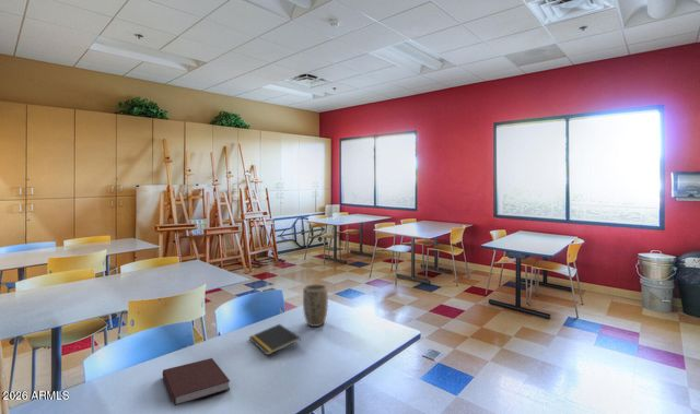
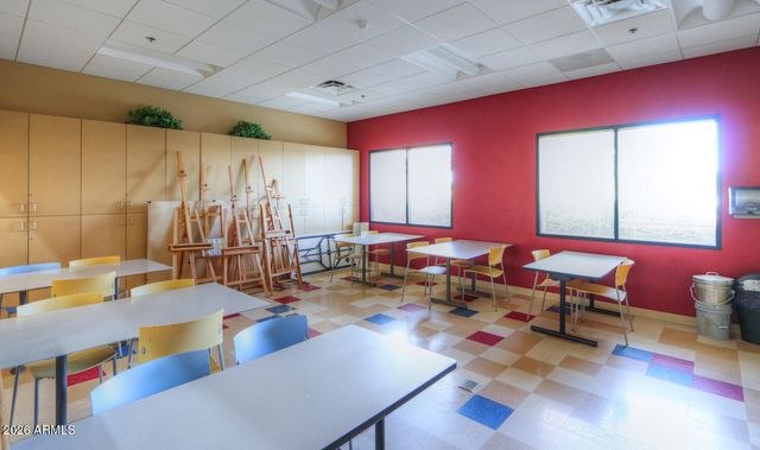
- notepad [248,323,302,356]
- notebook [162,357,231,406]
- plant pot [302,283,329,328]
